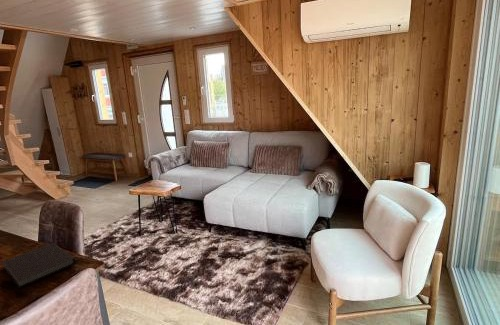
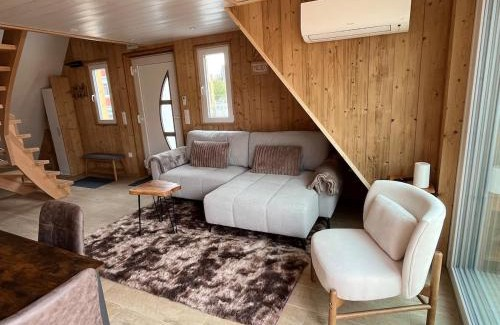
- notebook [1,242,77,289]
